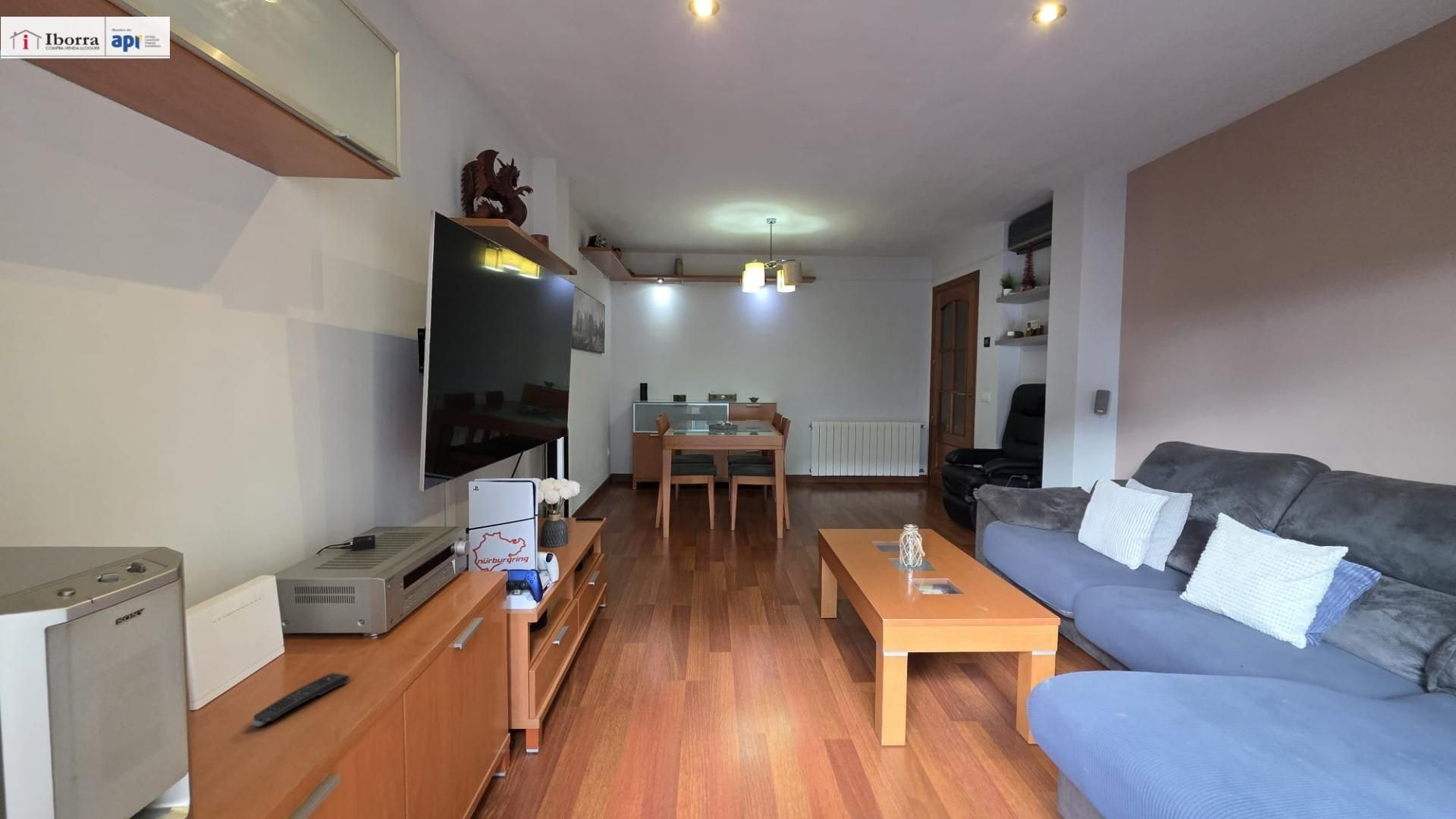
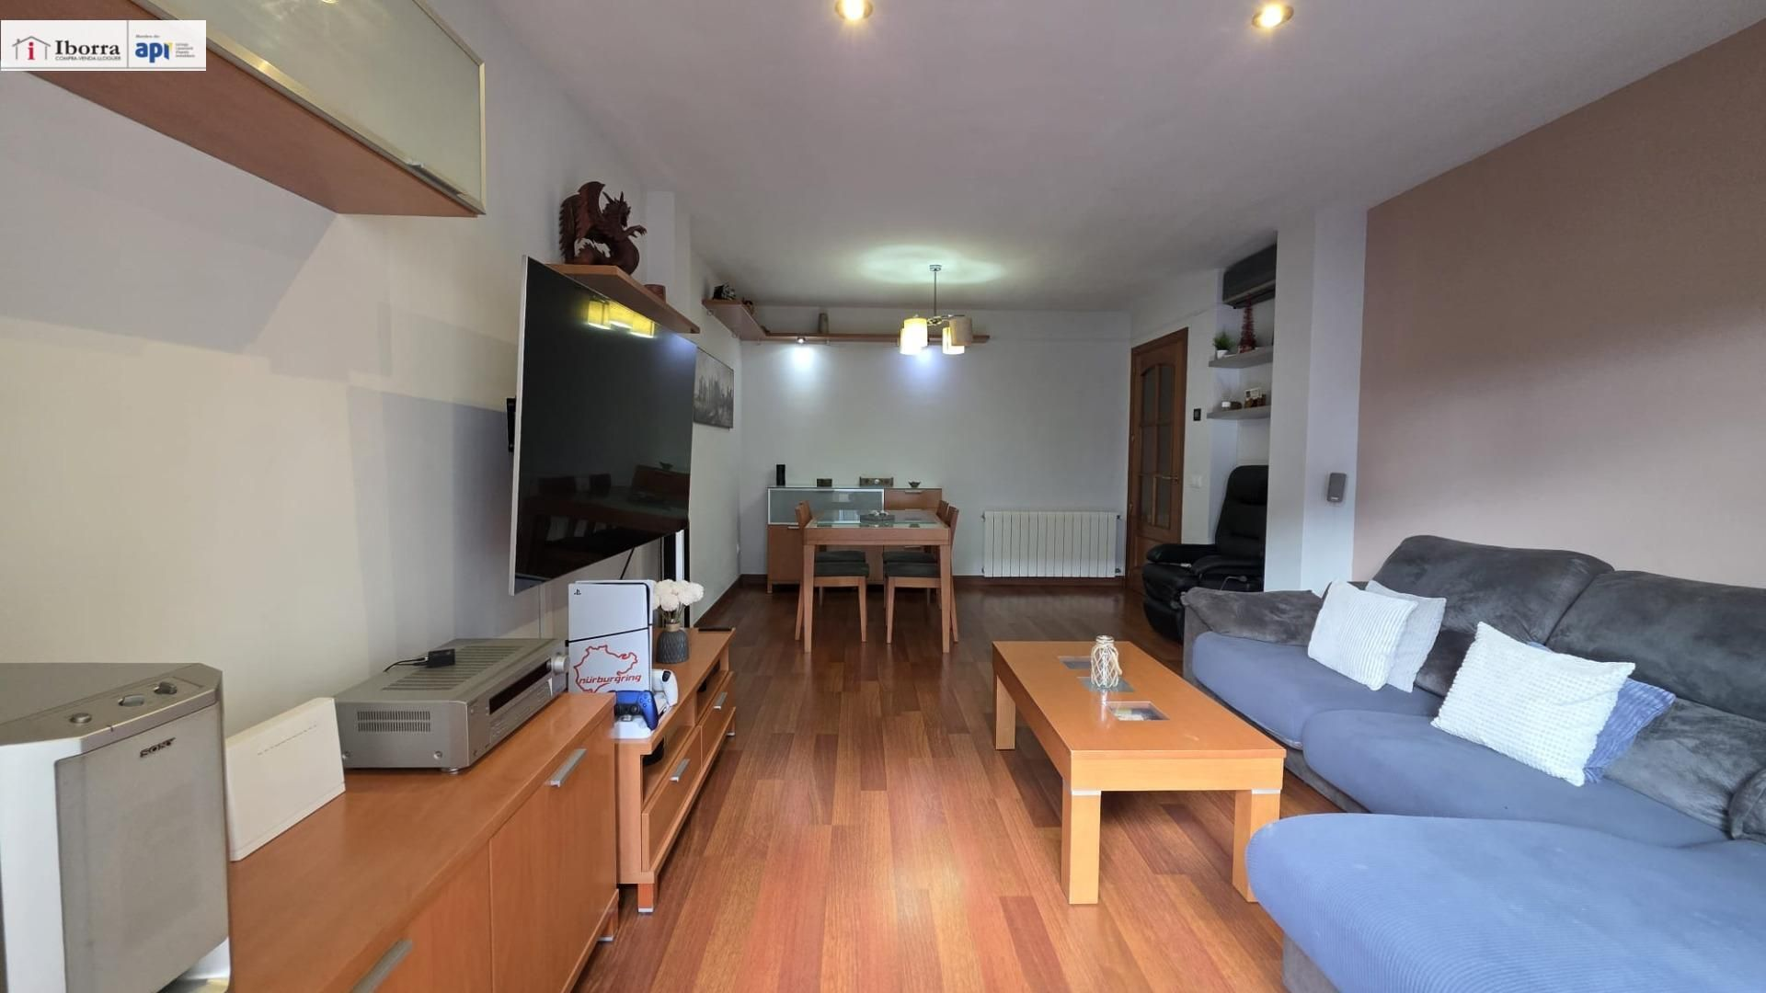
- remote control [250,672,350,727]
